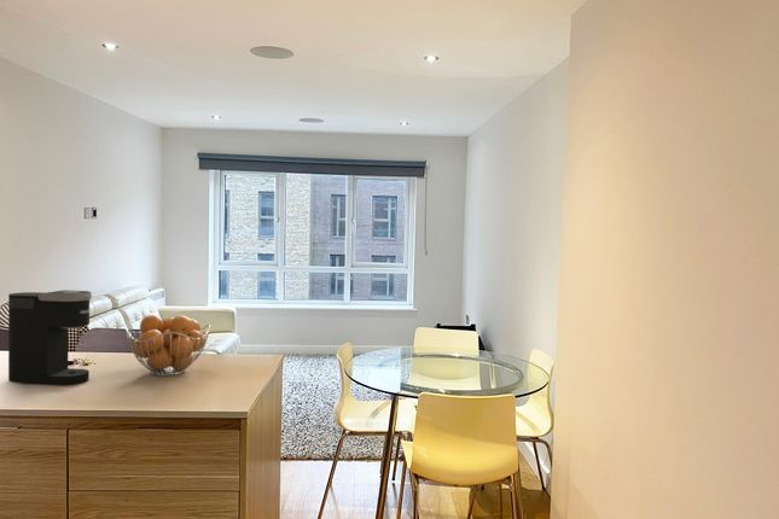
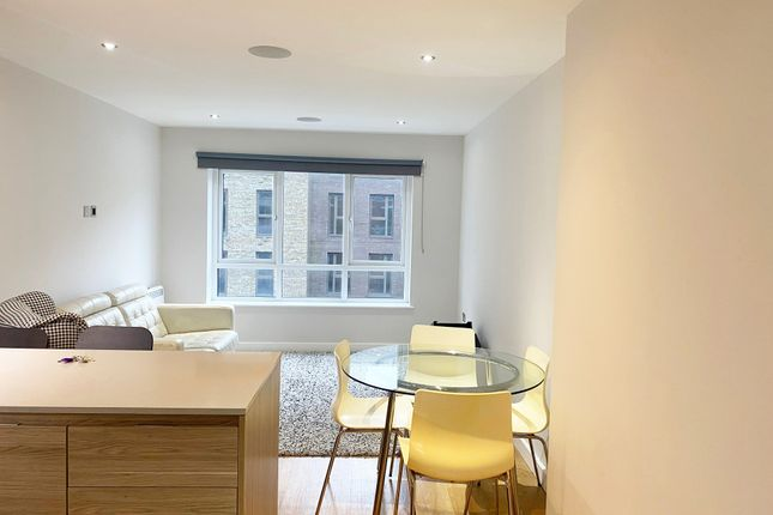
- coffee maker [7,288,93,386]
- fruit basket [124,314,211,377]
